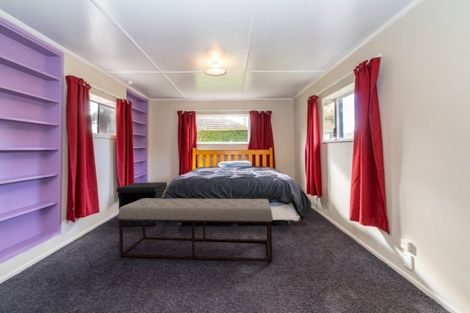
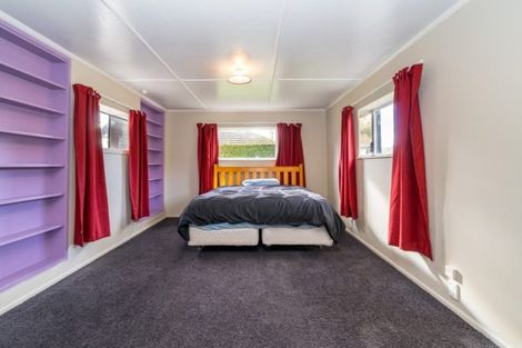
- nightstand [116,181,168,227]
- bench [117,198,274,263]
